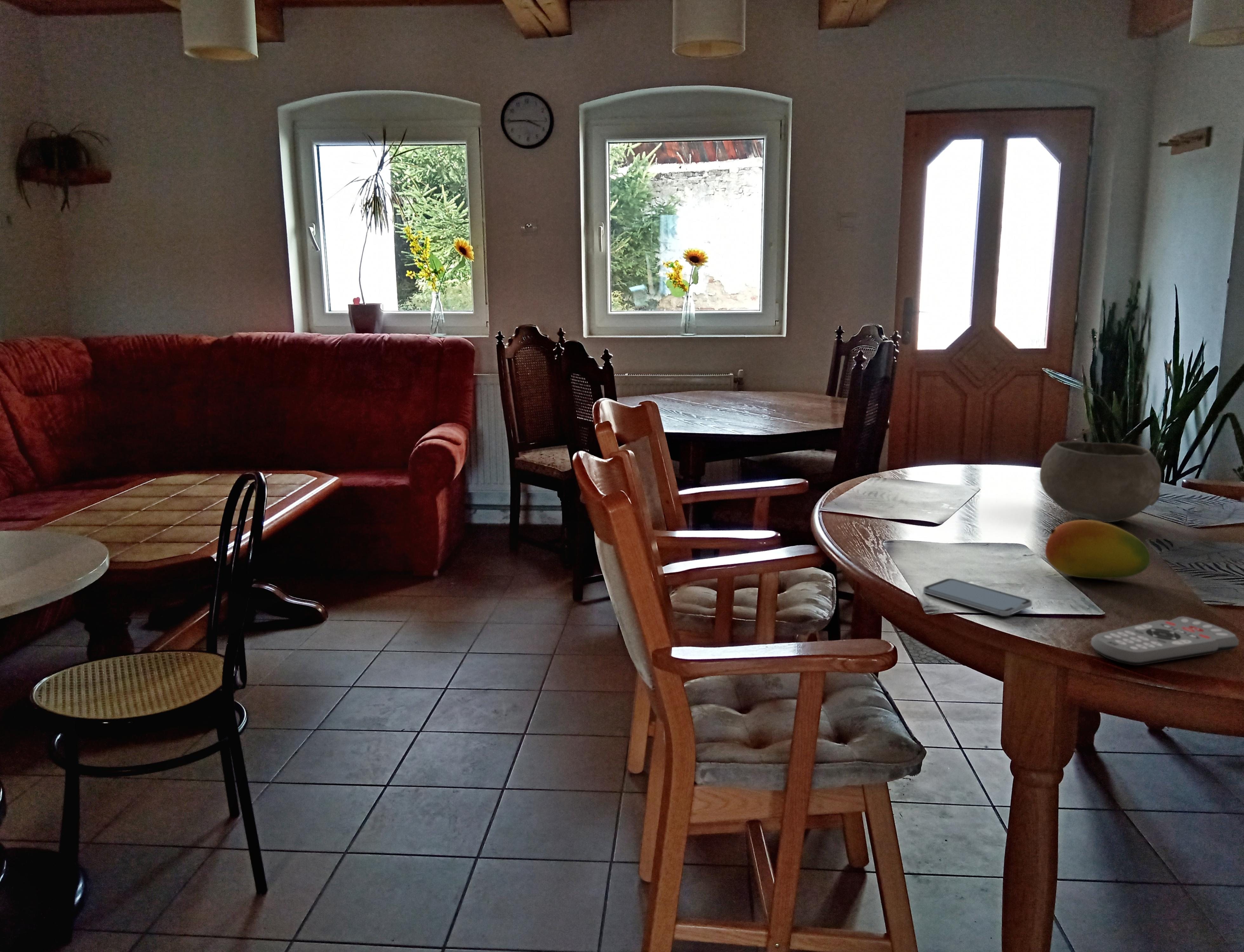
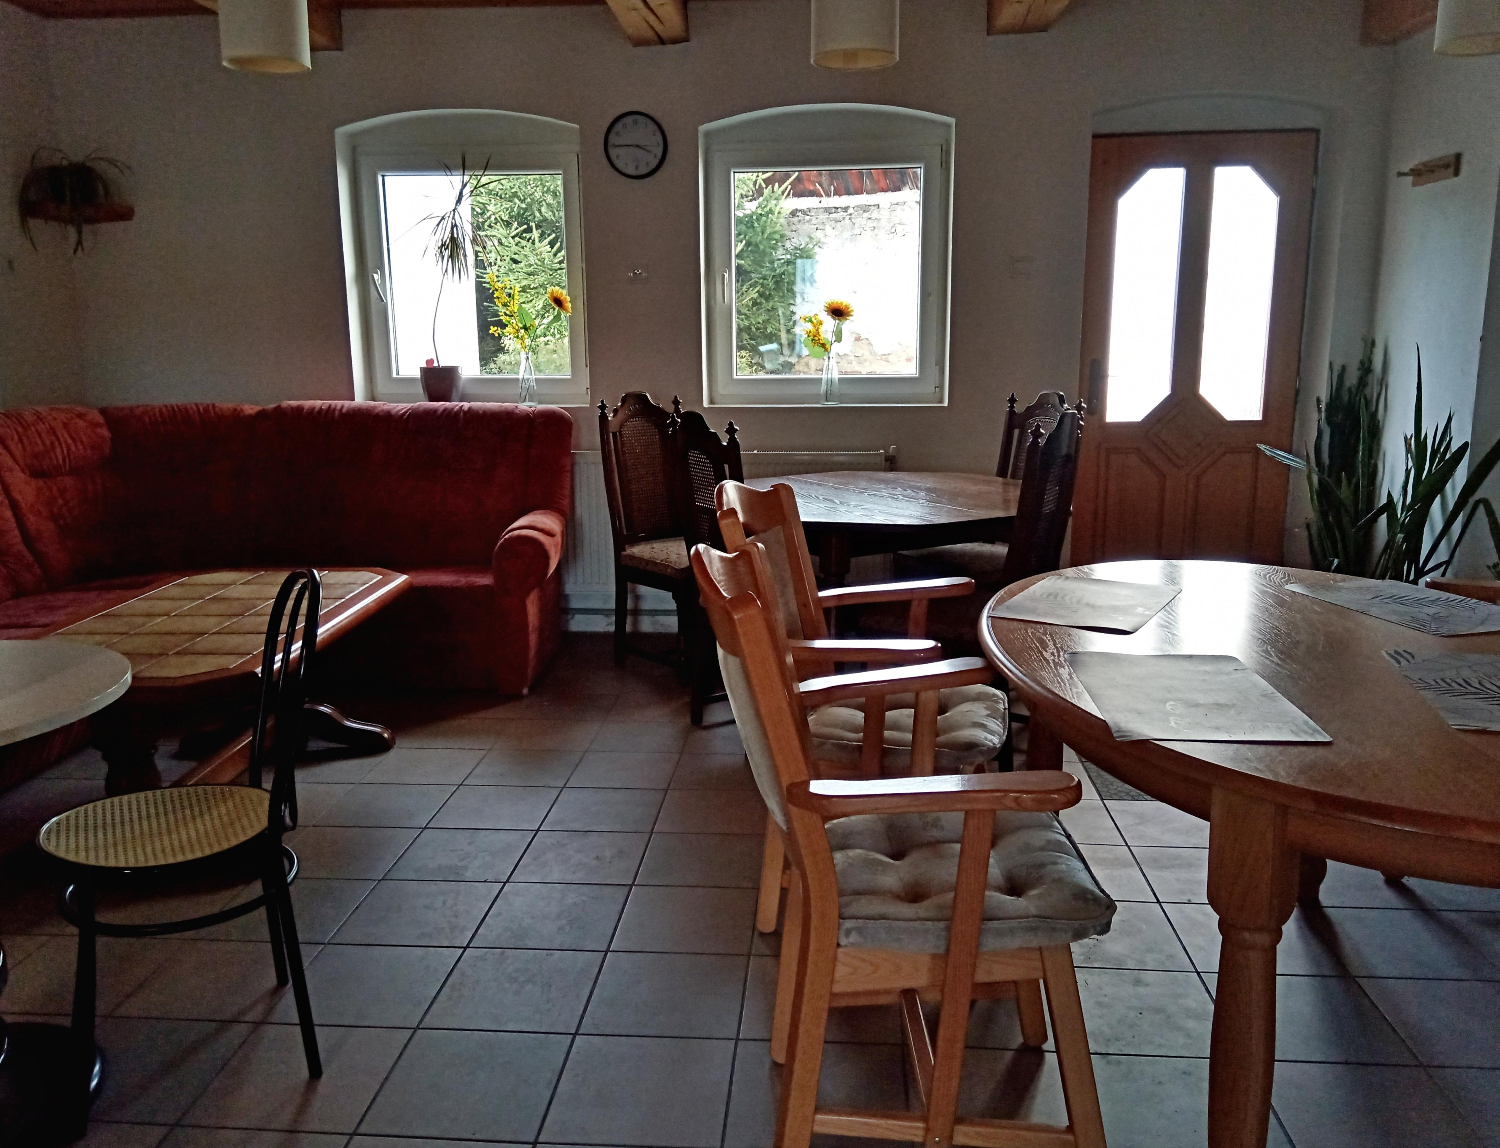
- fruit [1045,519,1151,579]
- bowl [1040,441,1161,523]
- smartphone [923,578,1032,617]
- remote control [1091,616,1239,666]
